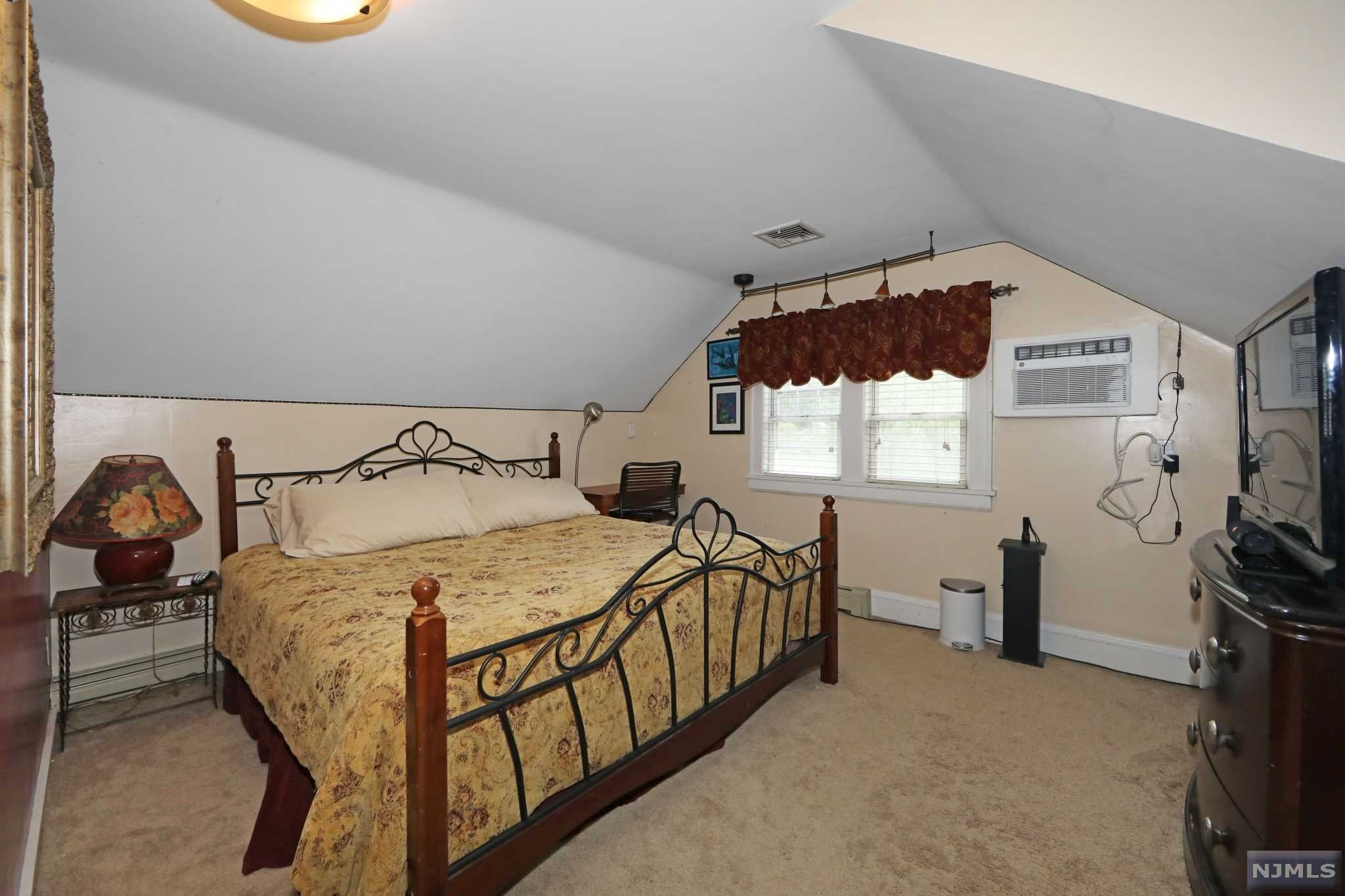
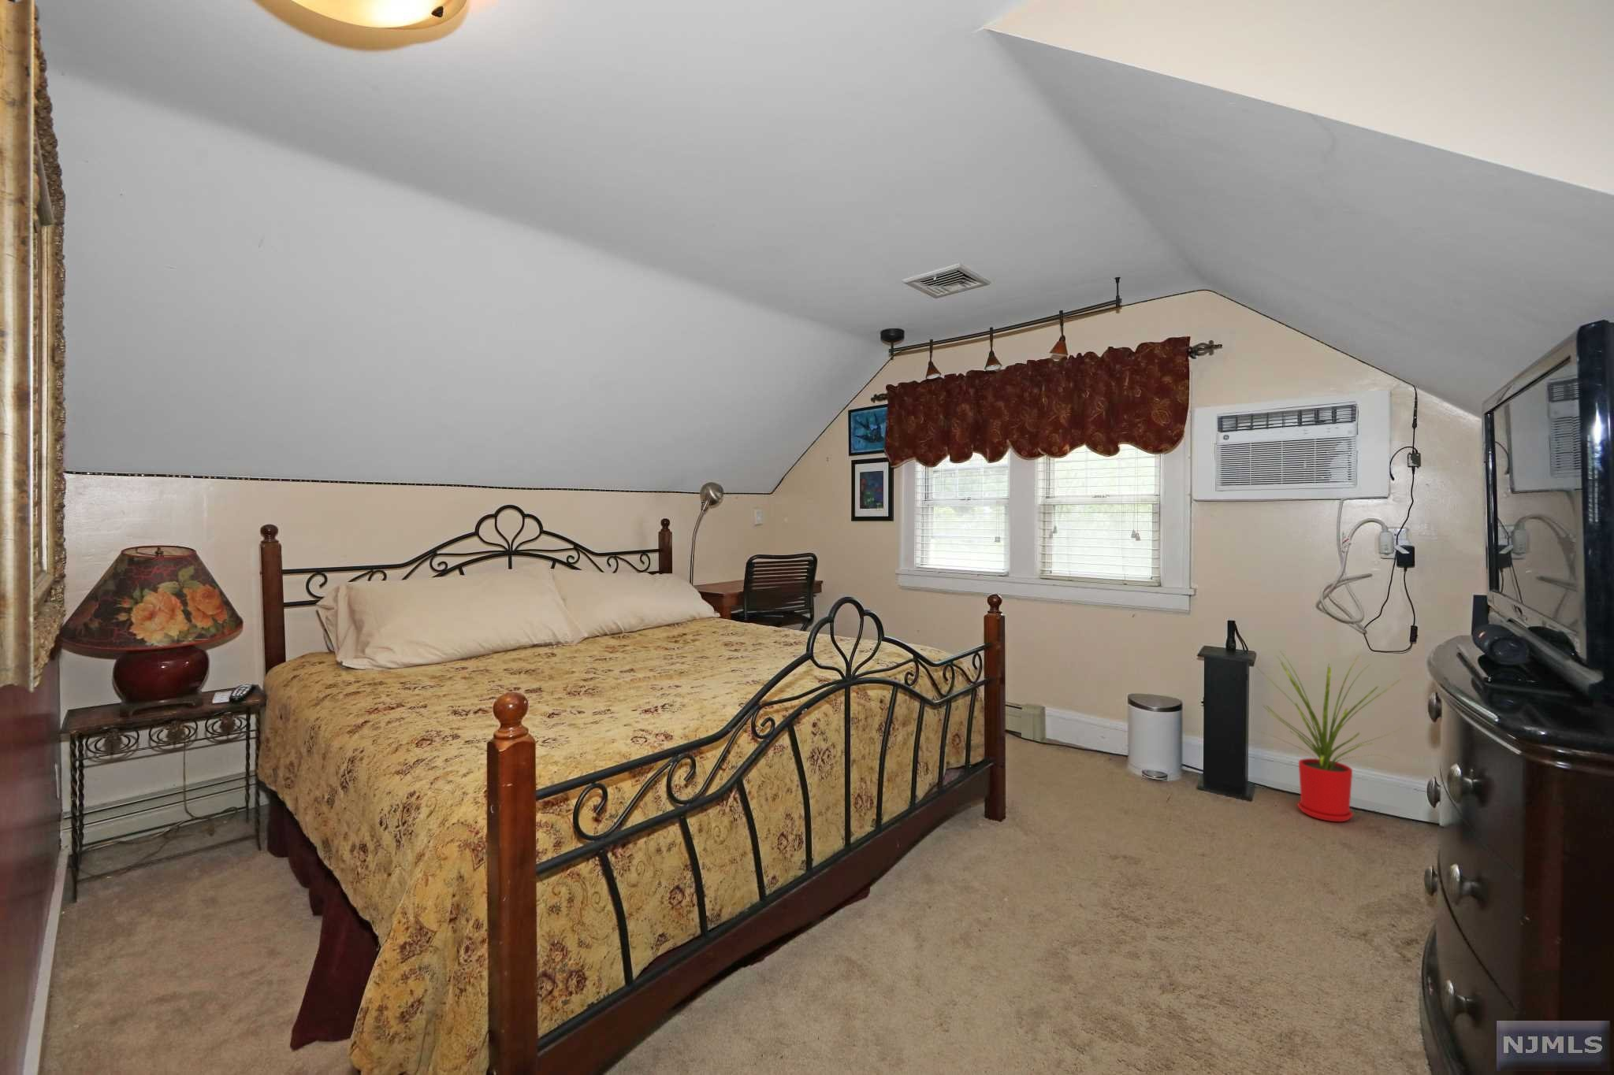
+ house plant [1255,649,1405,822]
